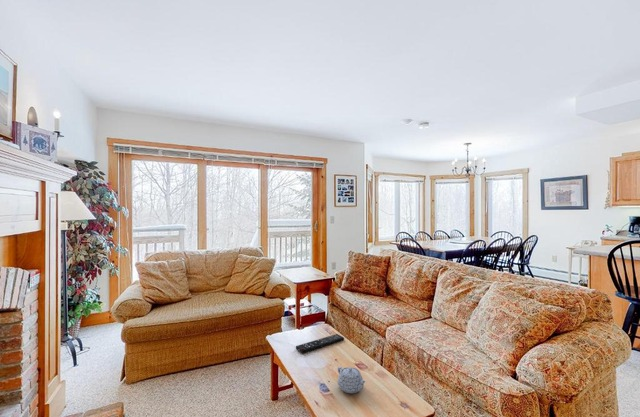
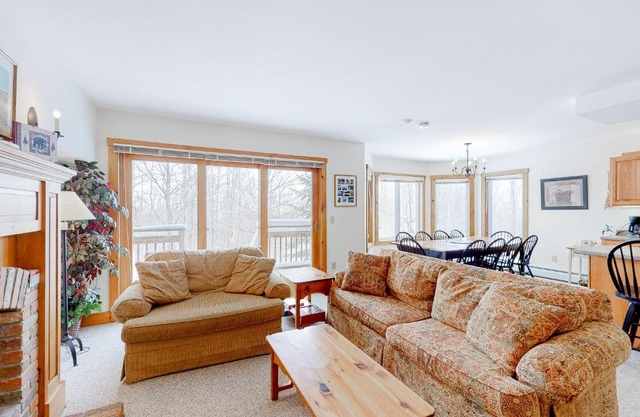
- teapot [337,366,367,394]
- remote control [295,333,345,354]
